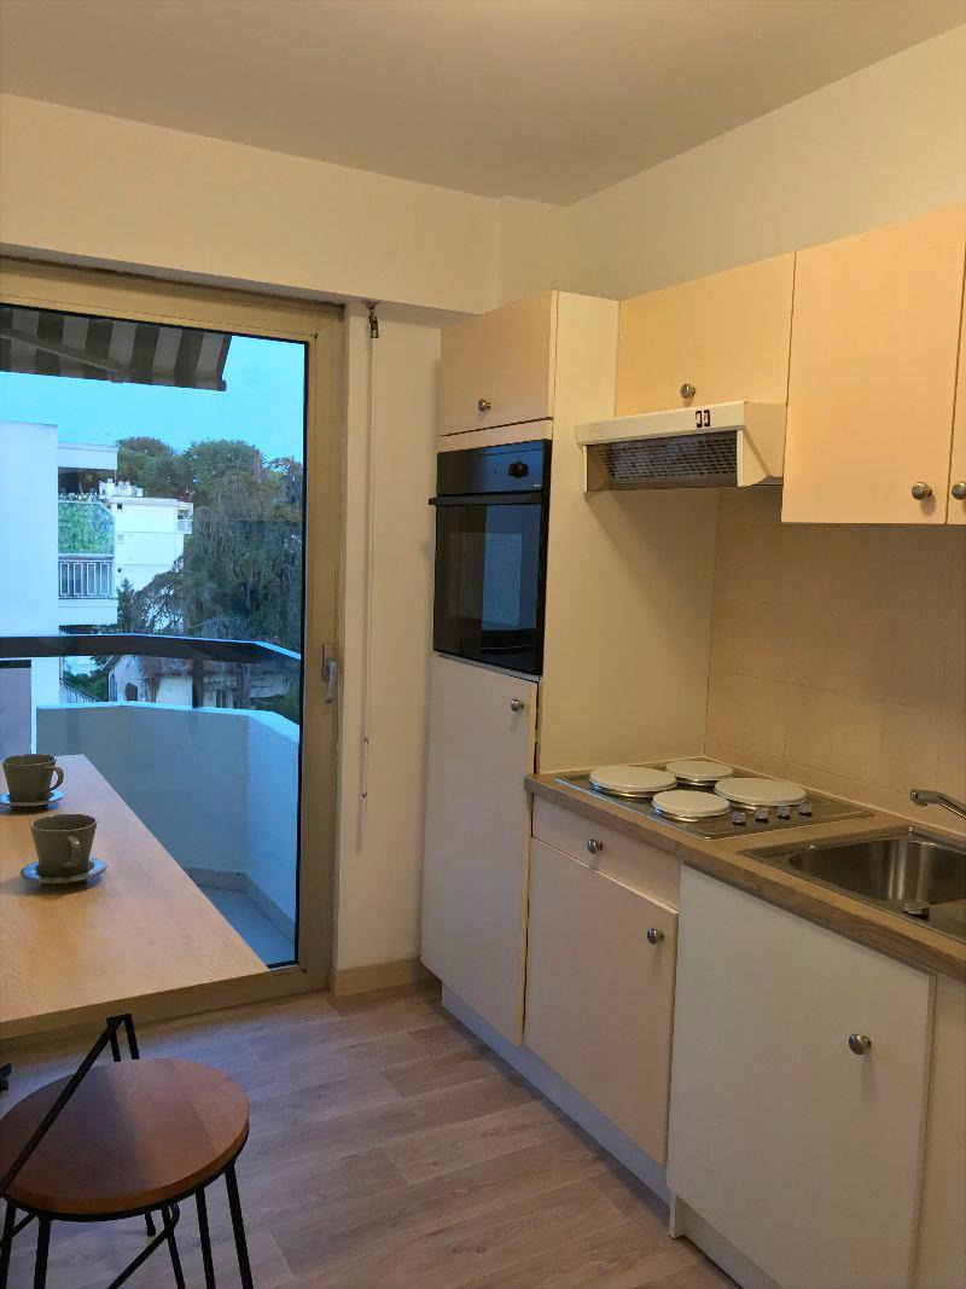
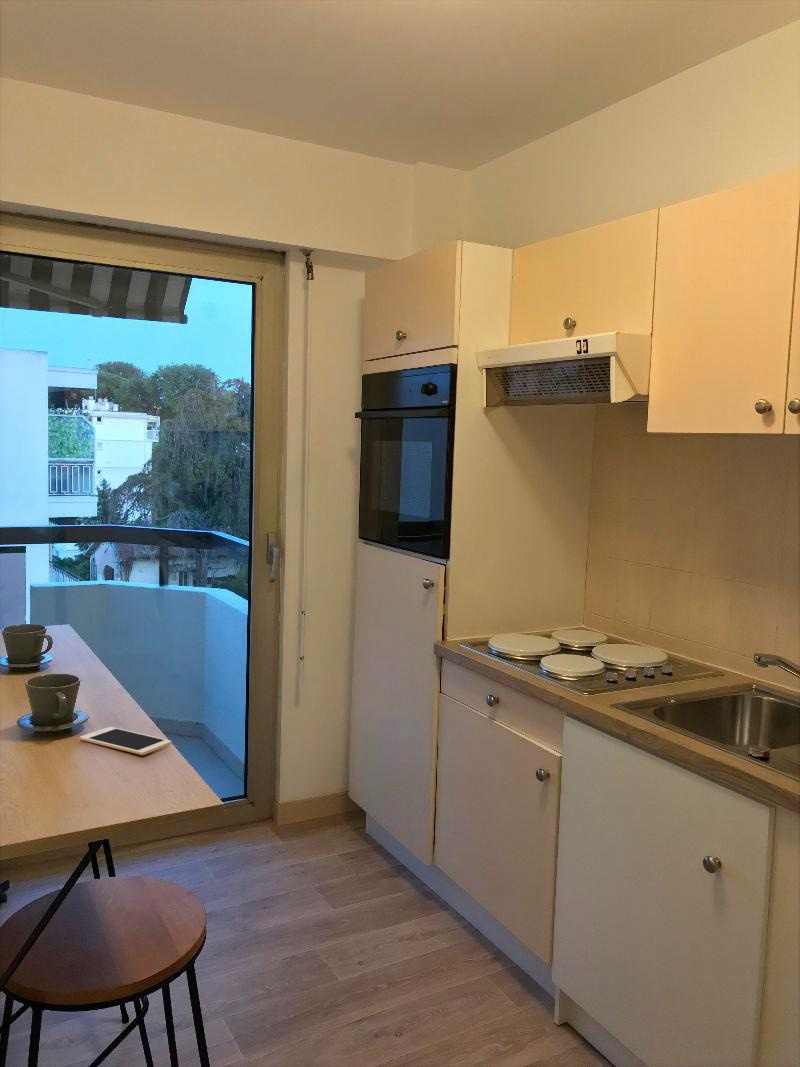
+ cell phone [79,726,172,756]
